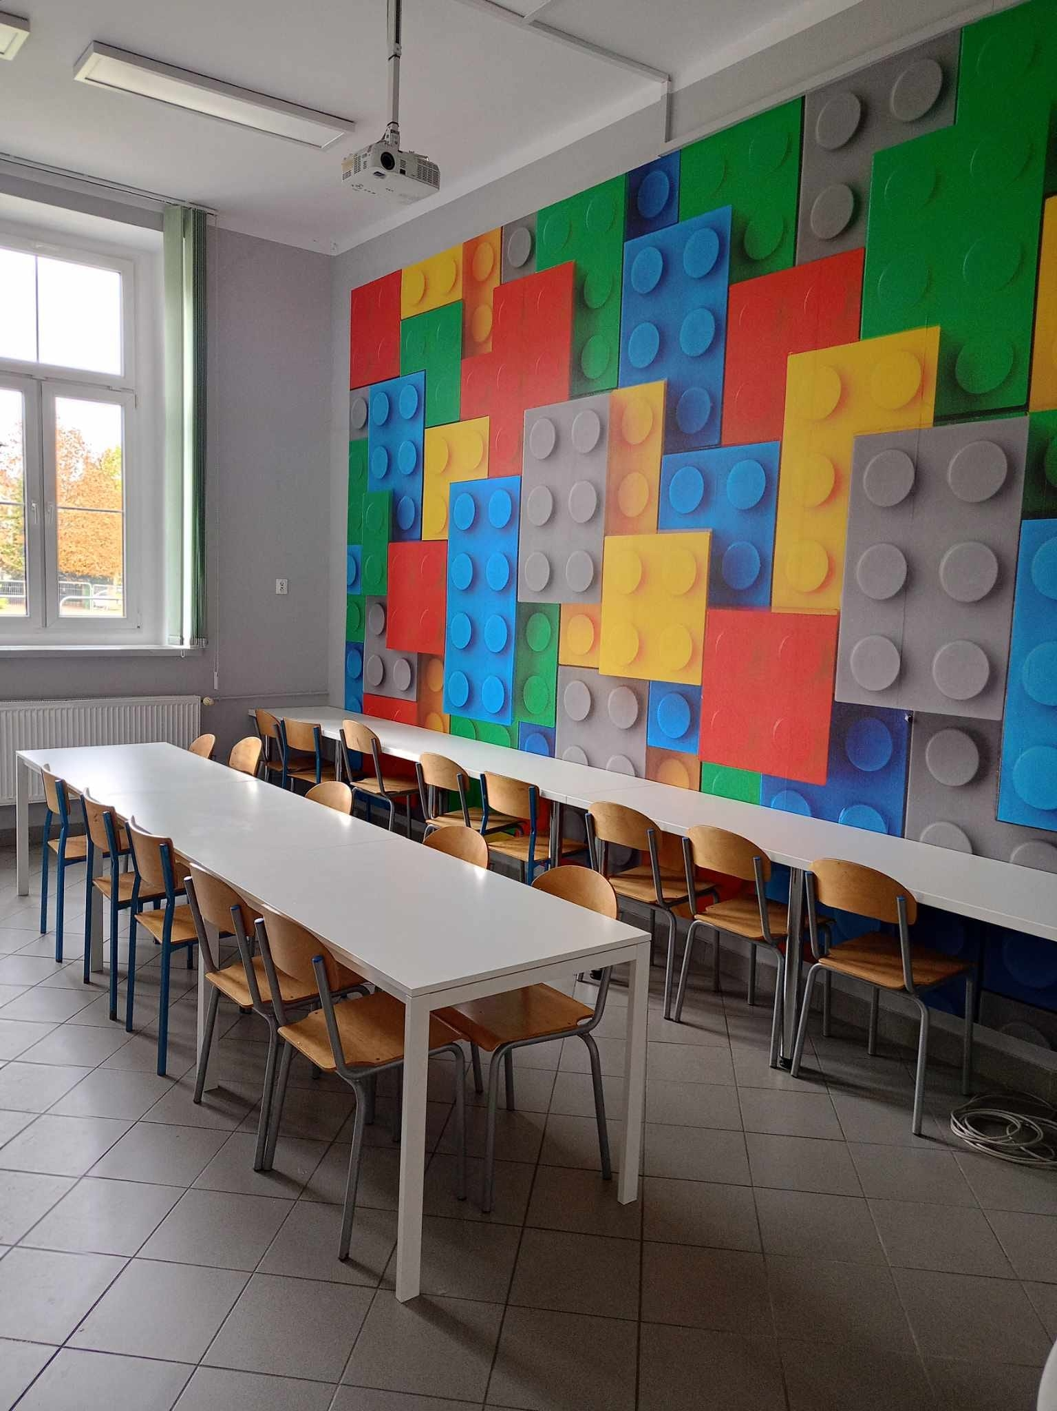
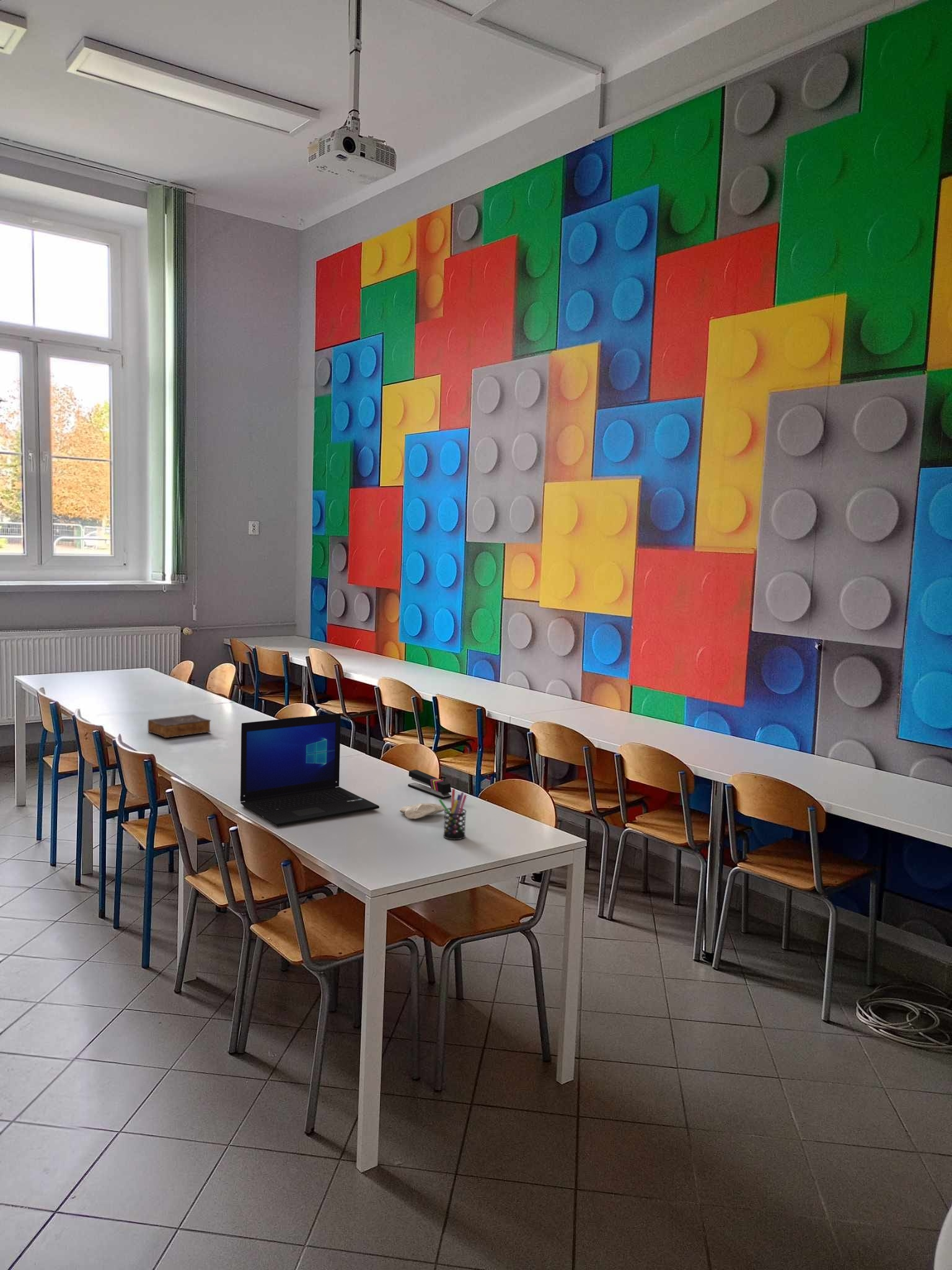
+ laptop [240,713,380,827]
+ pen holder [438,788,467,840]
+ stapler [407,769,452,799]
+ computer mouse [399,802,445,819]
+ book [148,714,211,739]
